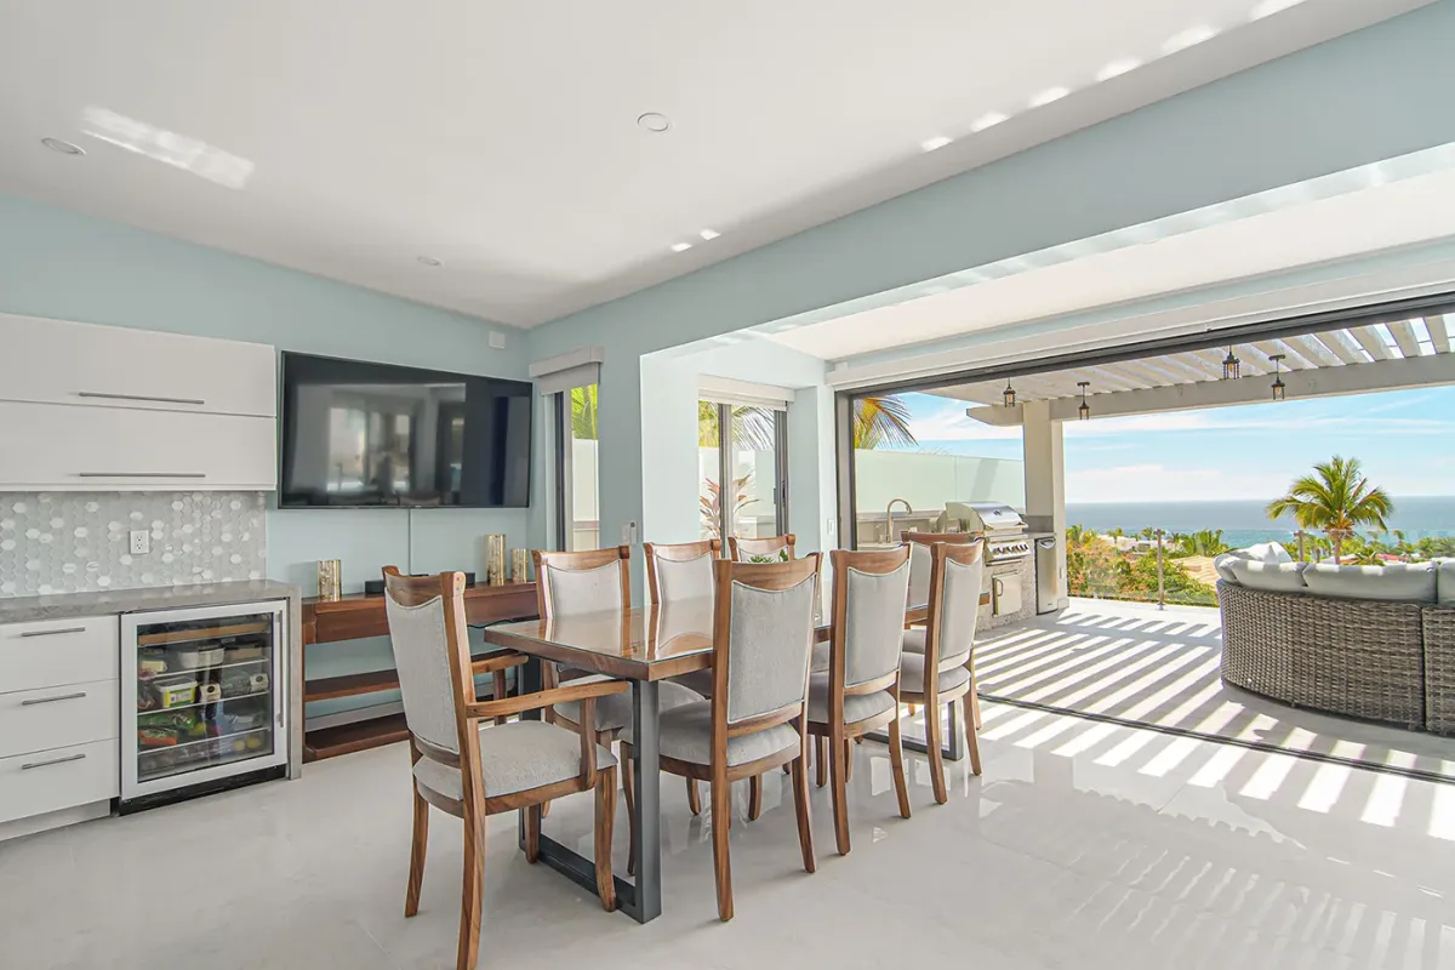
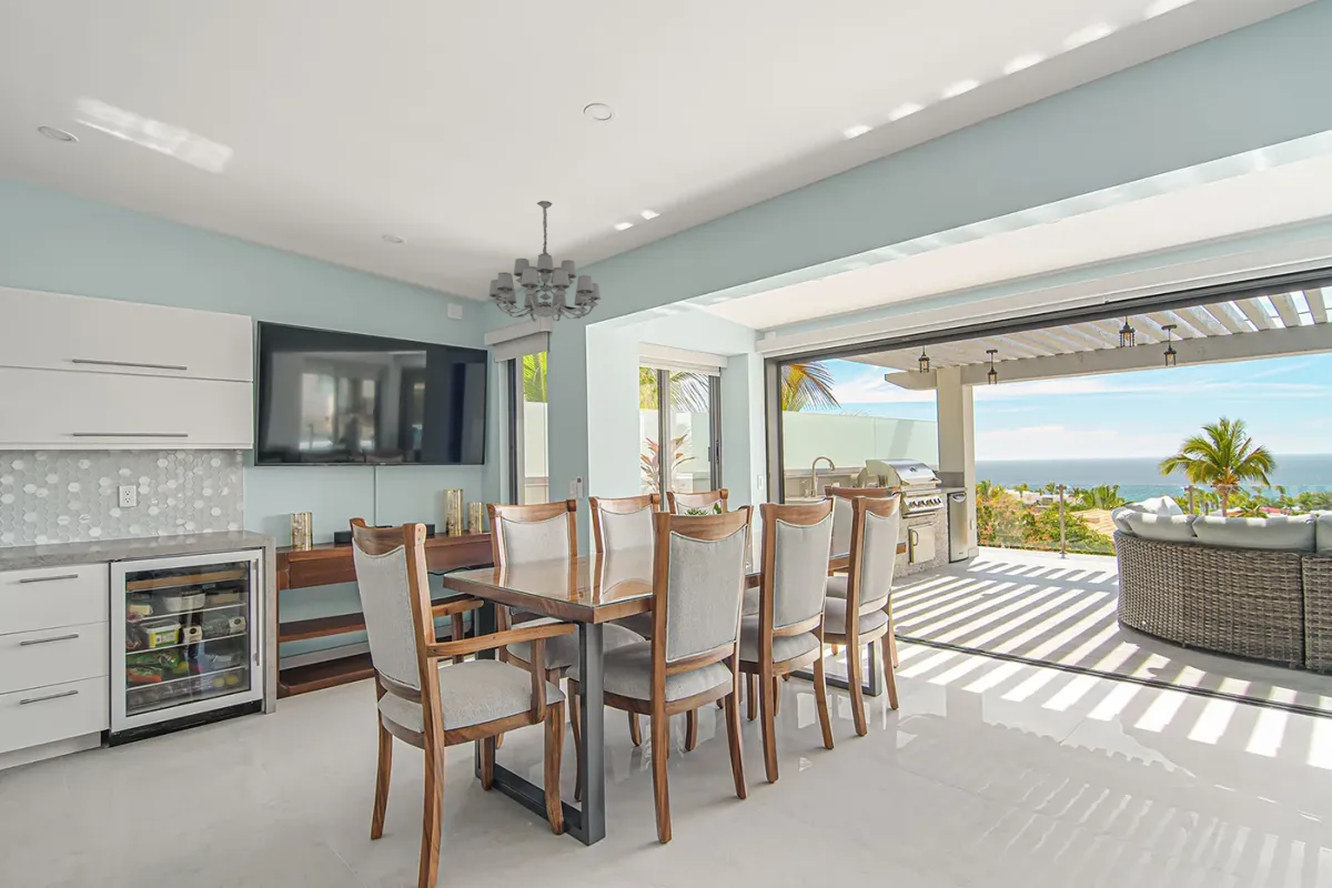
+ chandelier [488,200,602,323]
